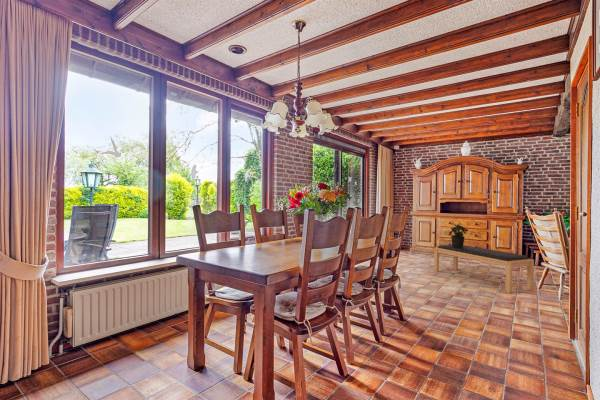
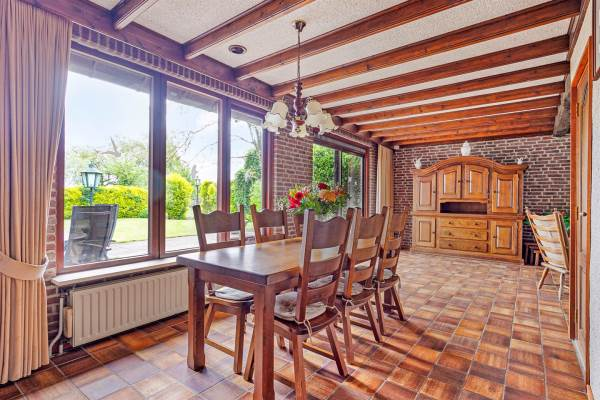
- potted plant [449,222,469,247]
- bench [433,244,535,294]
